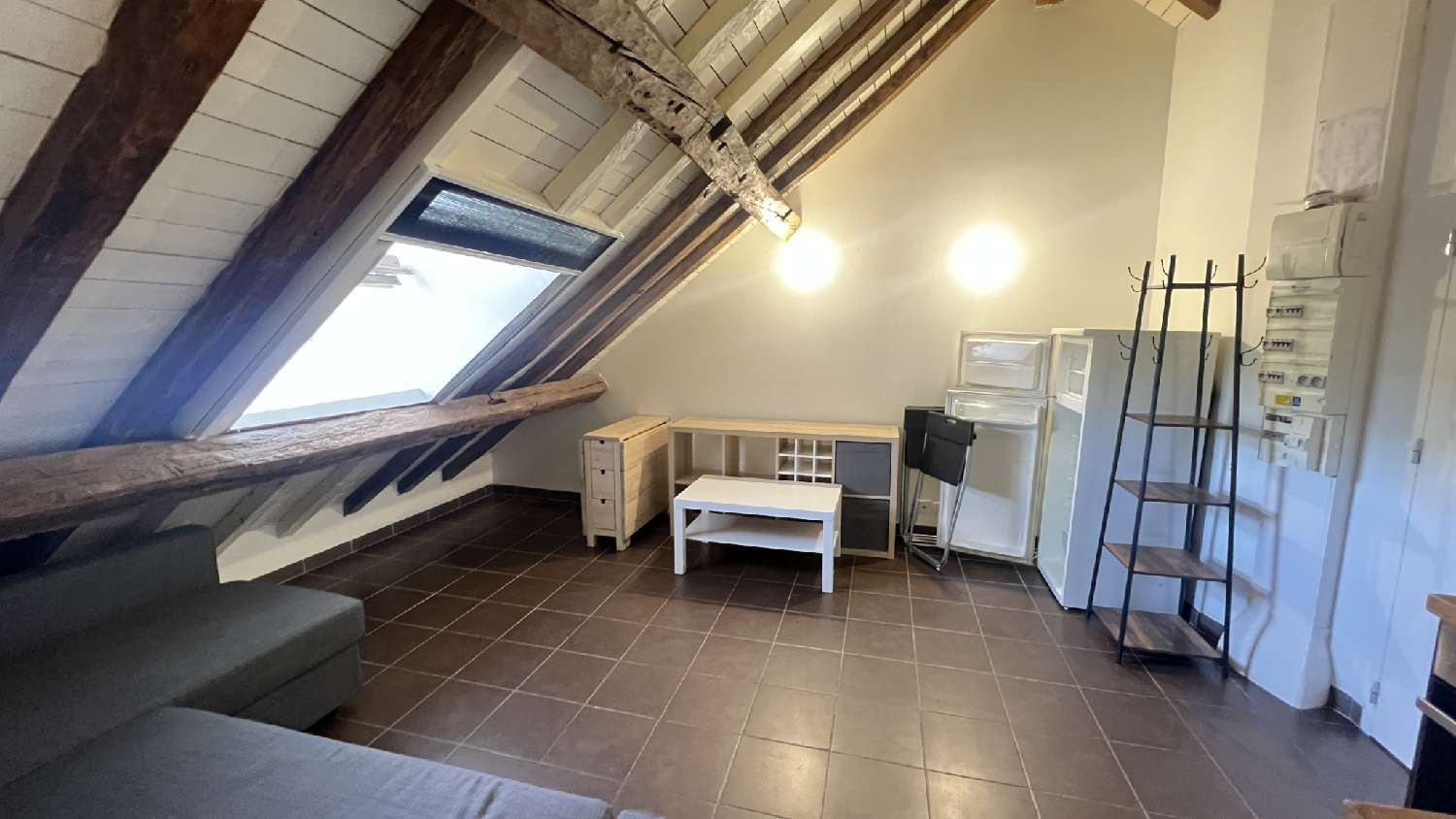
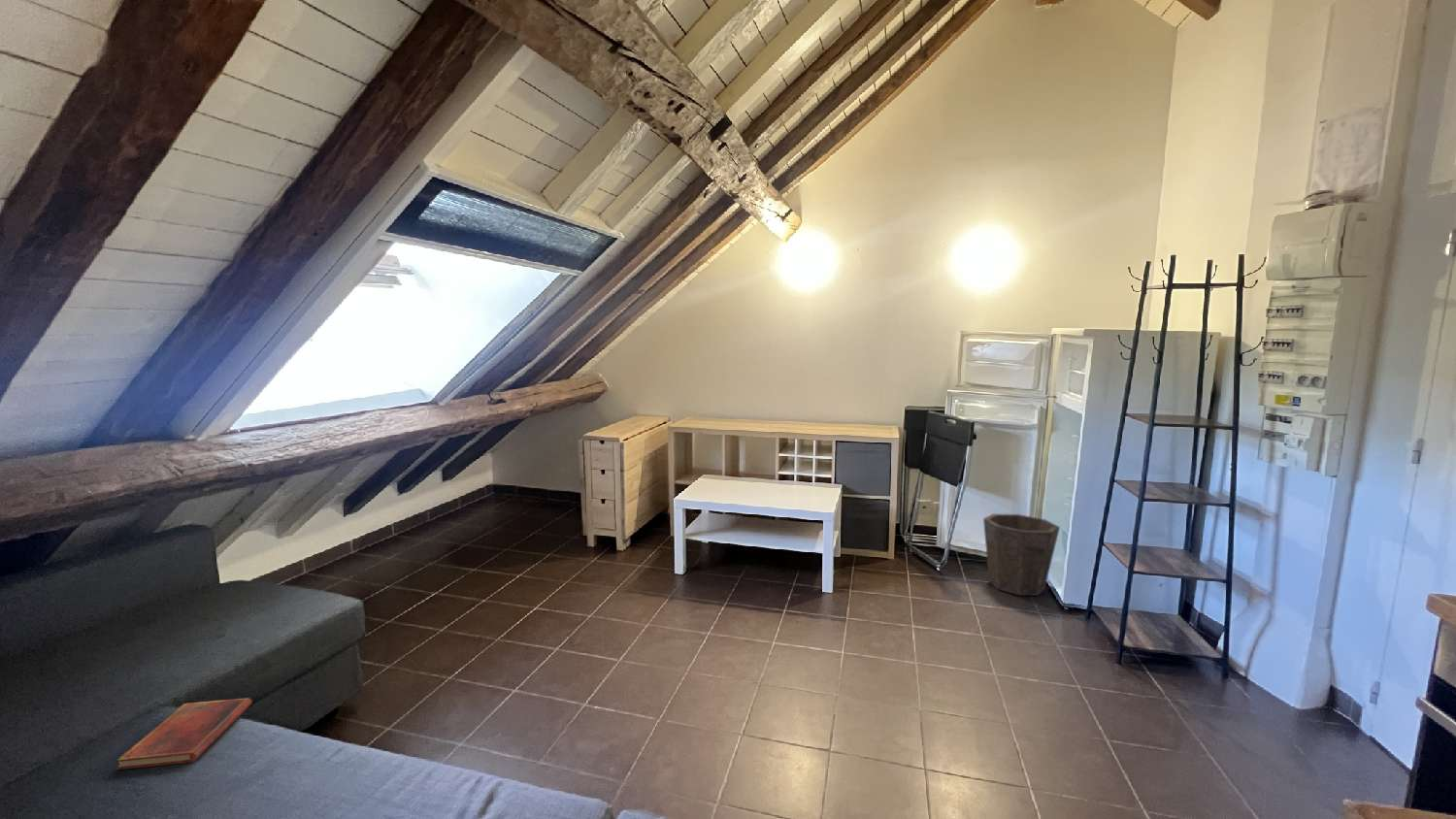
+ waste bin [982,513,1061,597]
+ diary [115,697,252,770]
